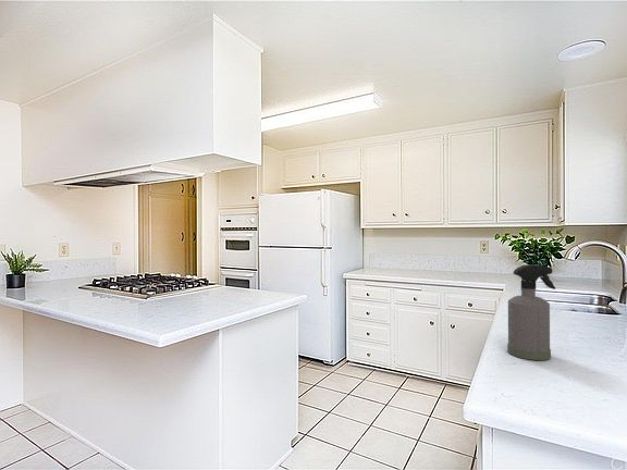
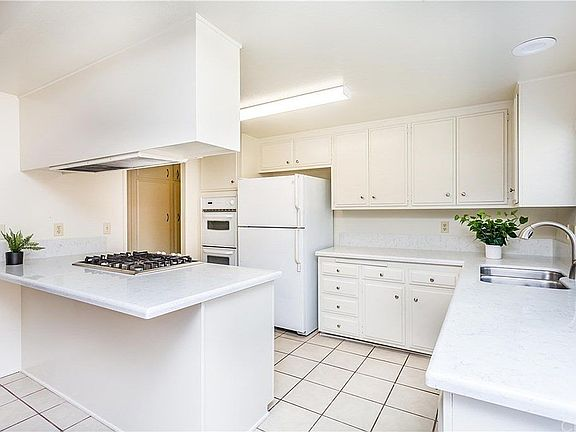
- spray bottle [506,263,557,361]
